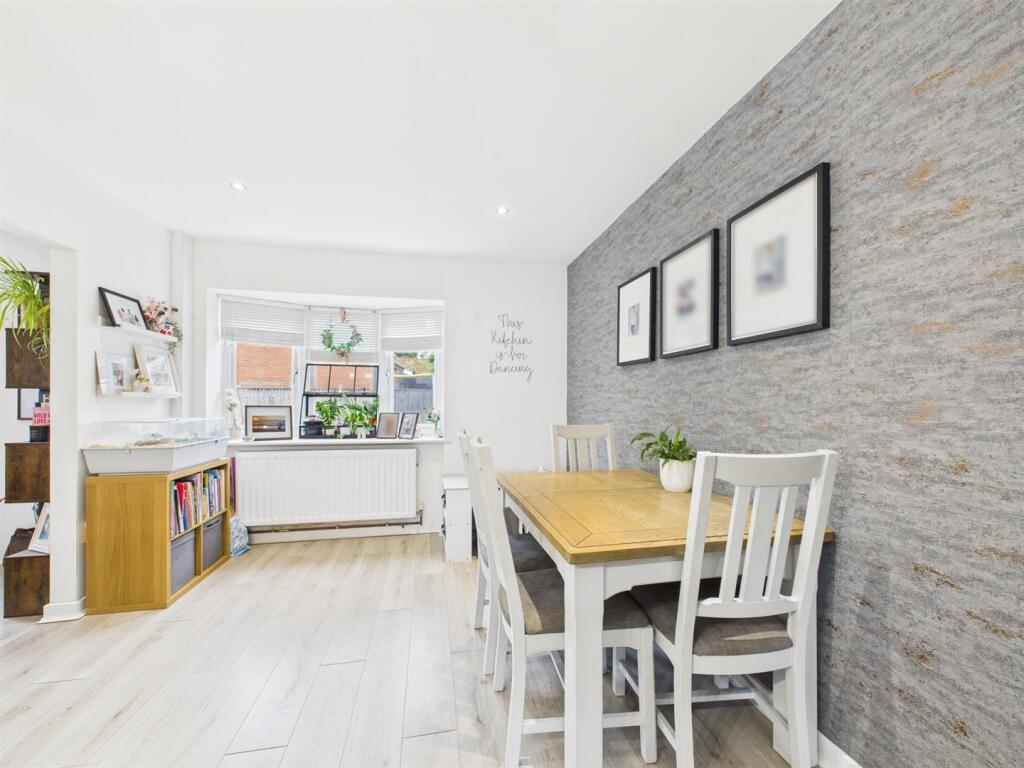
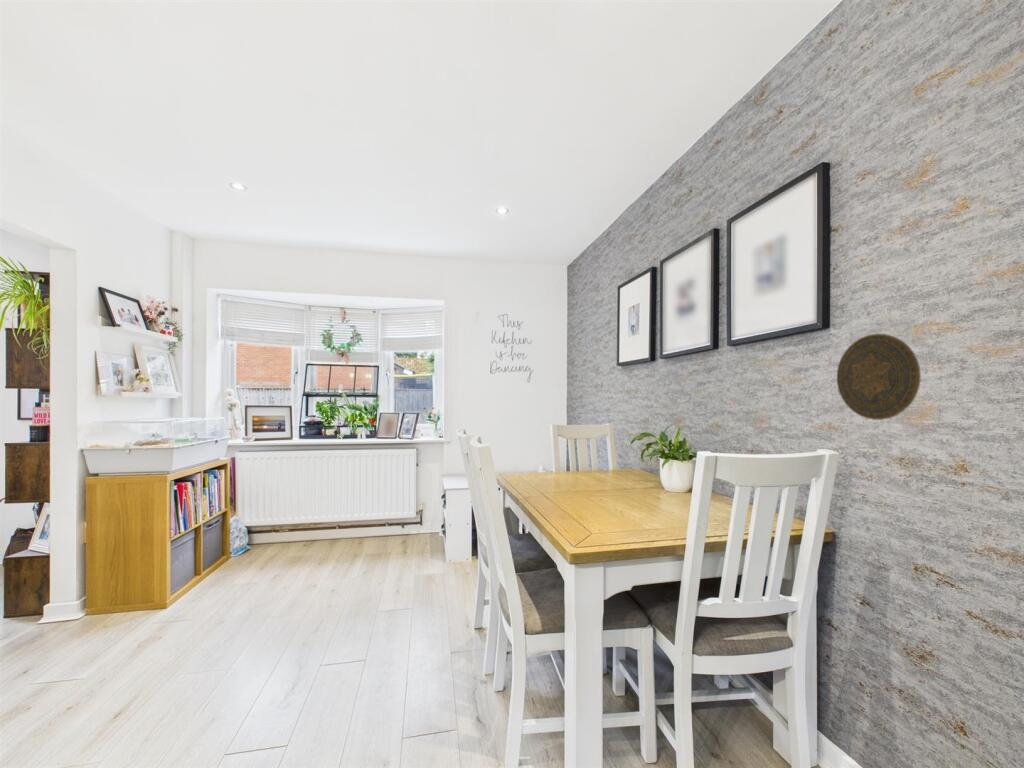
+ decorative plate [836,333,922,421]
